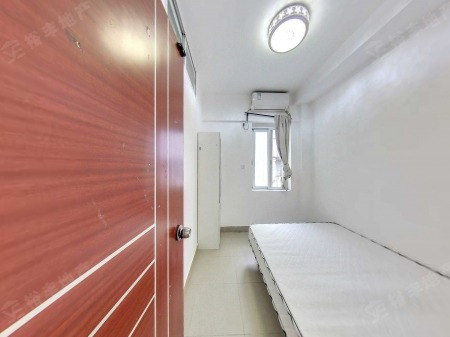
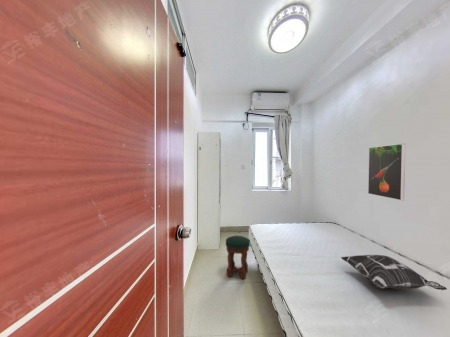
+ stool [225,235,251,281]
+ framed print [367,143,406,201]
+ decorative pillow [340,254,448,291]
